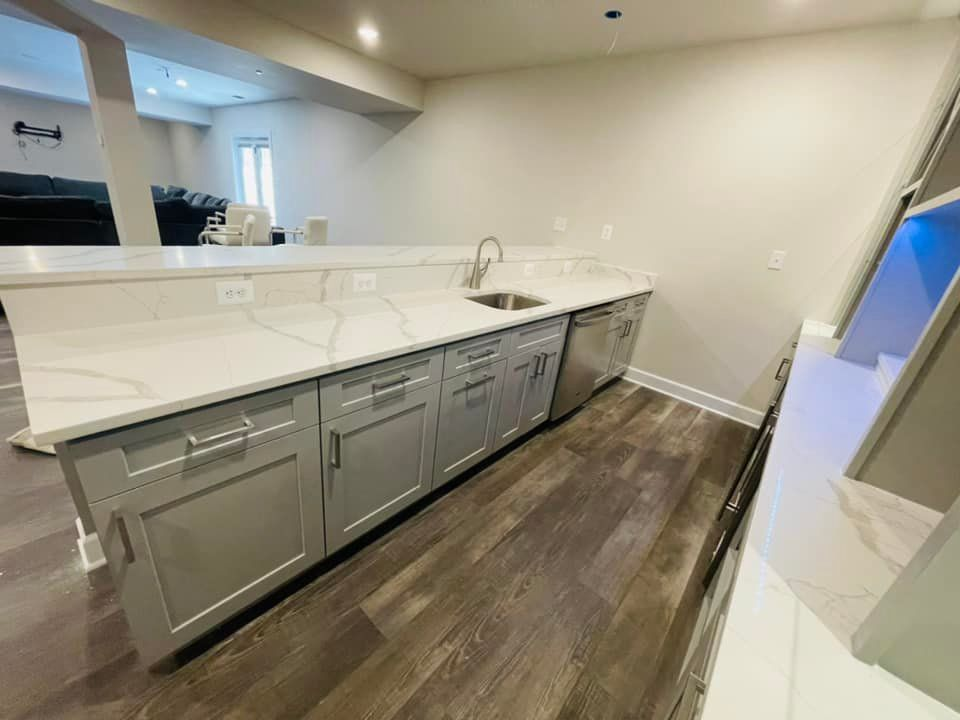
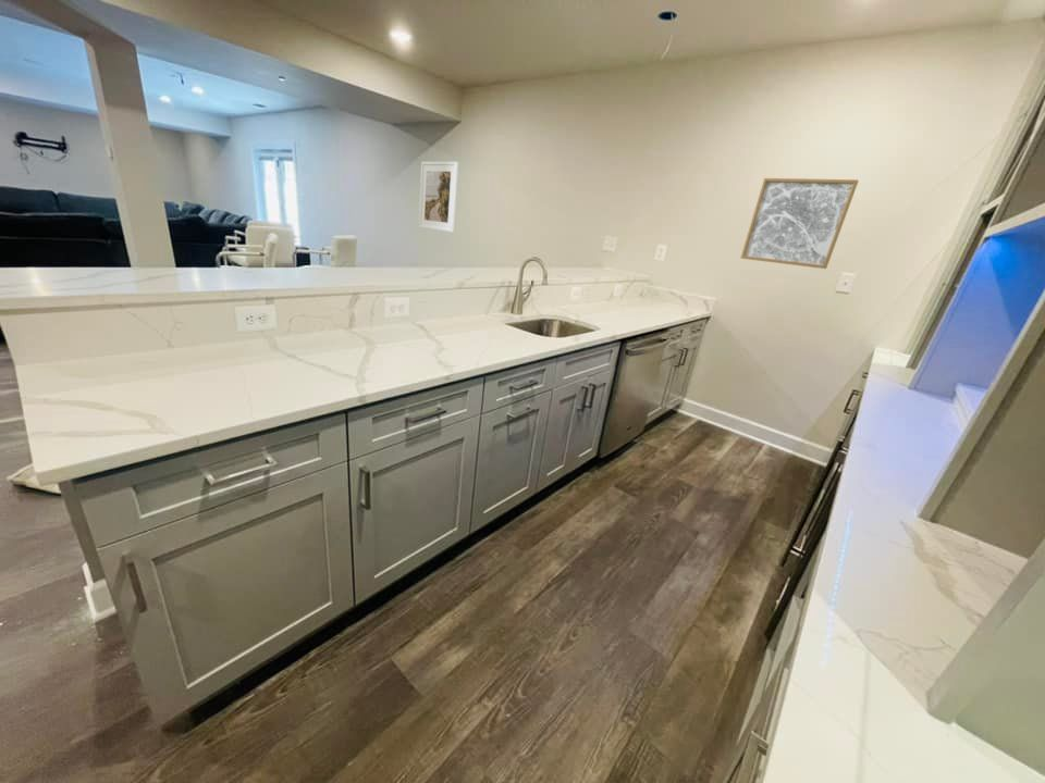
+ wall art [740,177,860,270]
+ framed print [418,161,459,233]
